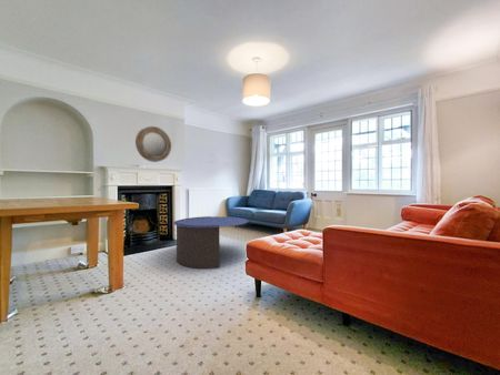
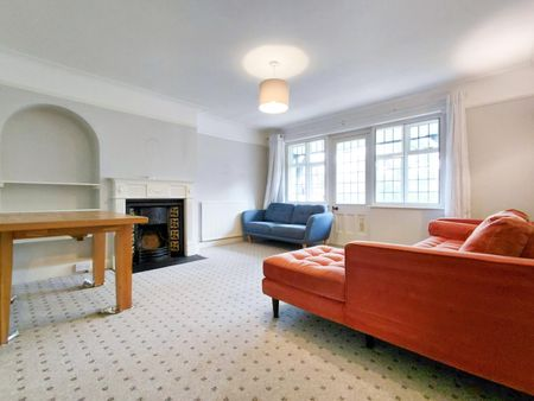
- home mirror [134,125,172,163]
- coffee table [172,215,249,270]
